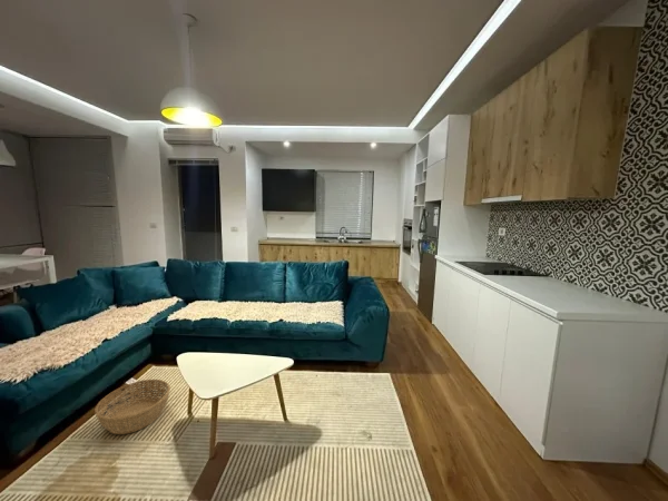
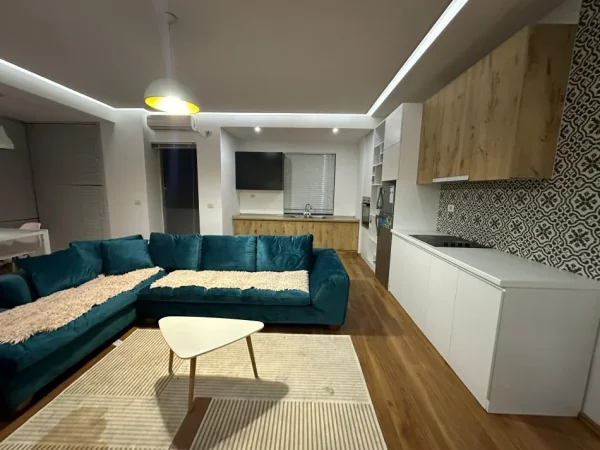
- basket [94,379,171,435]
